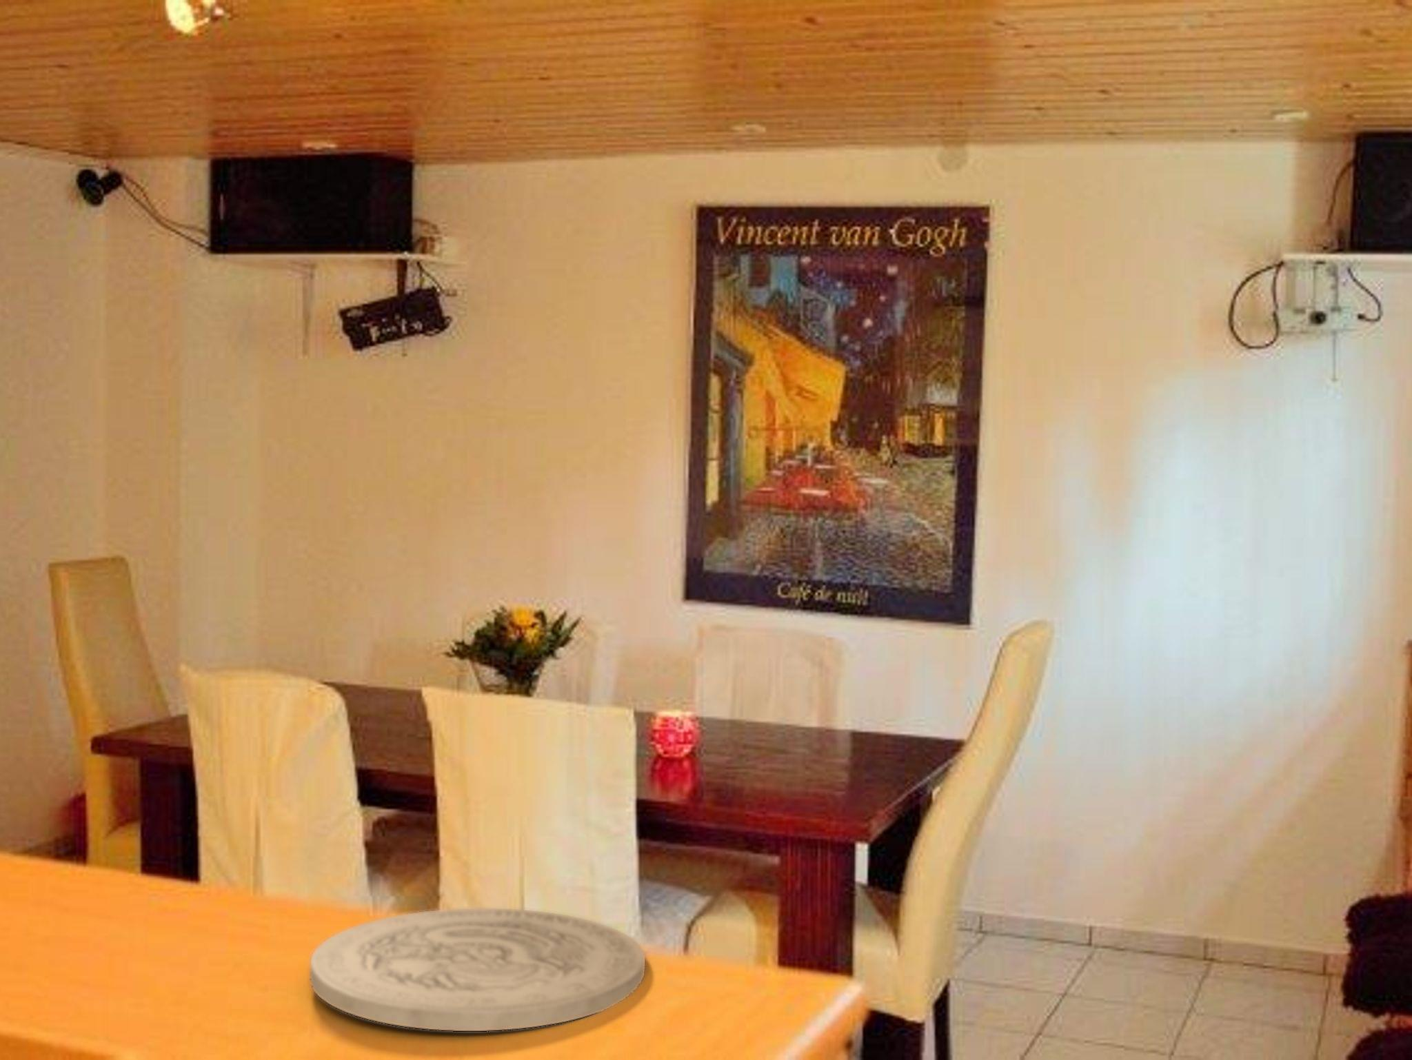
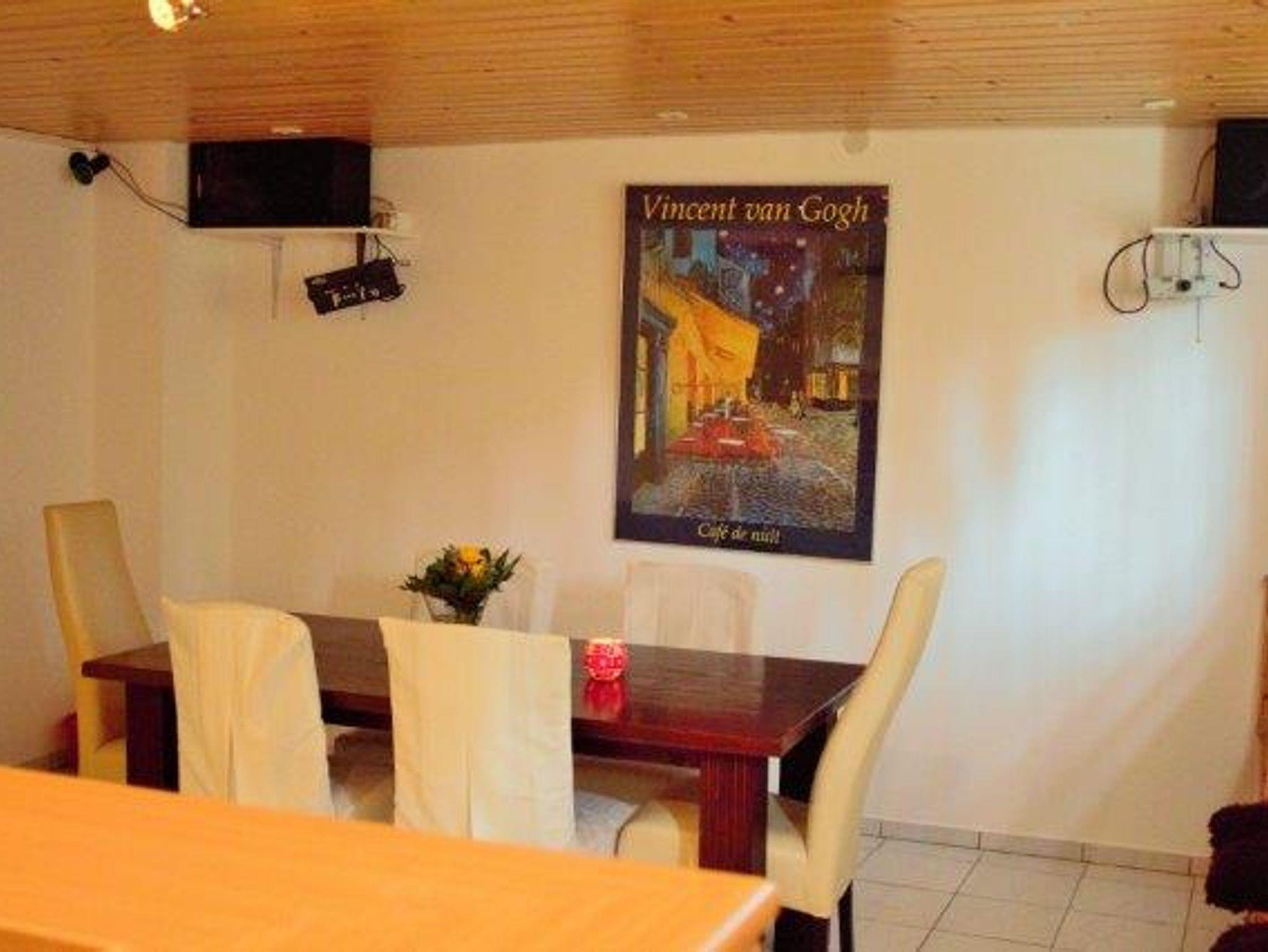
- plate [310,907,646,1032]
